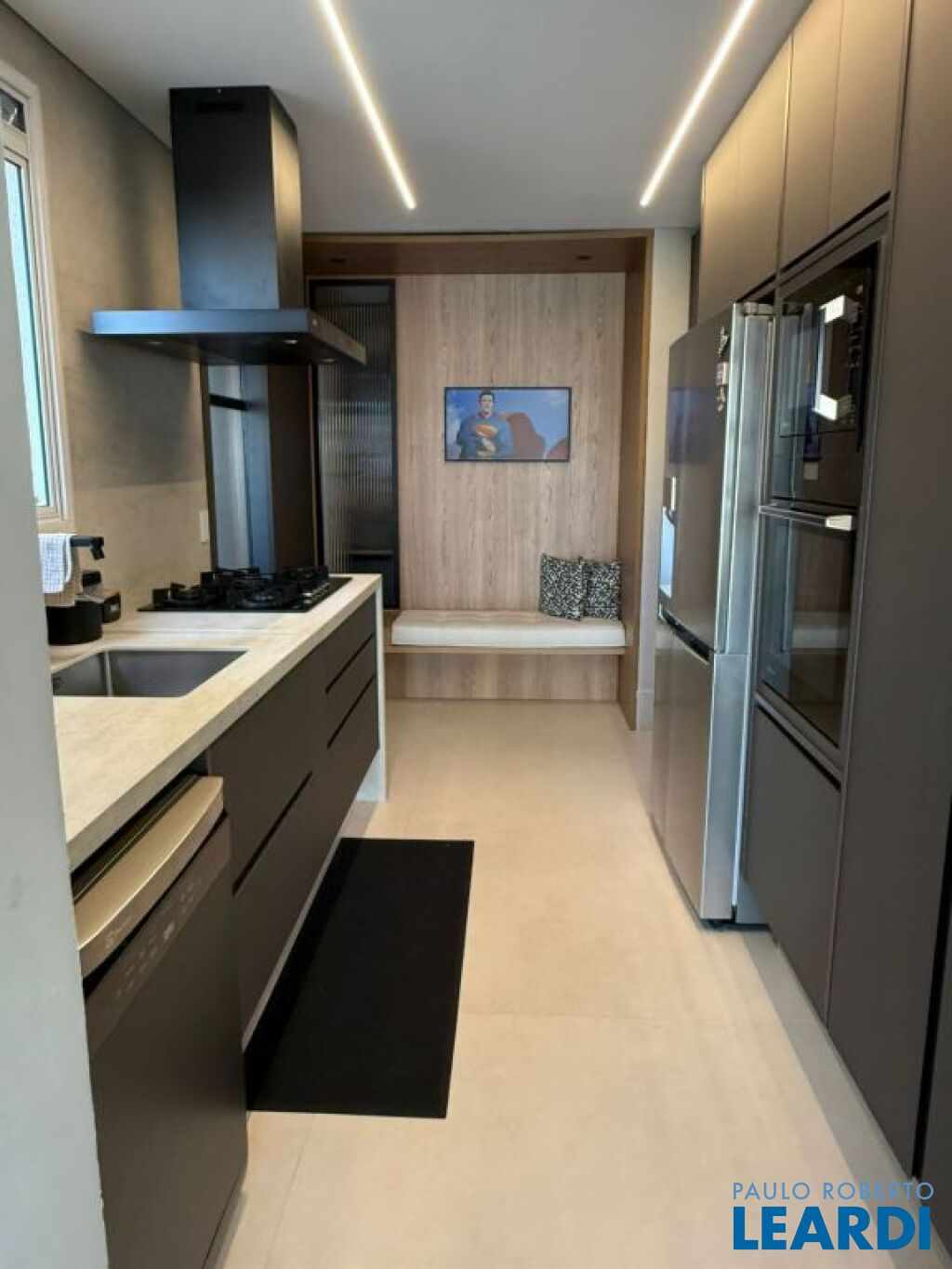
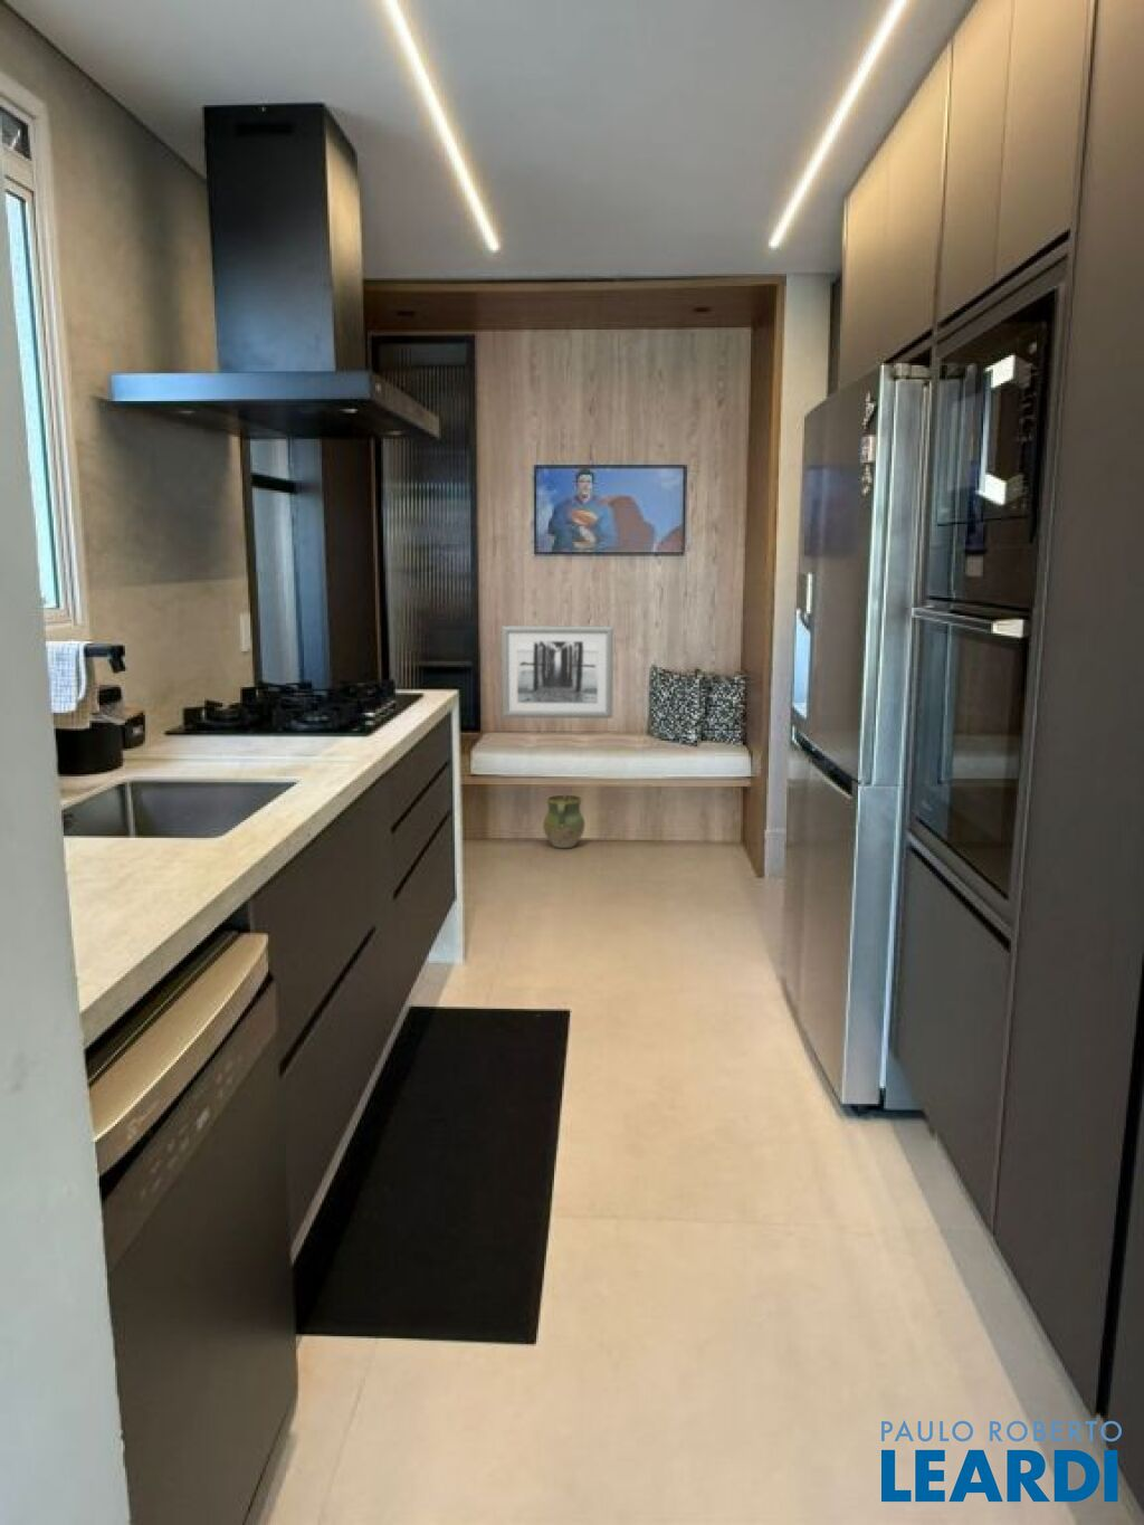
+ wall art [501,625,614,720]
+ ceramic jug [542,793,585,850]
